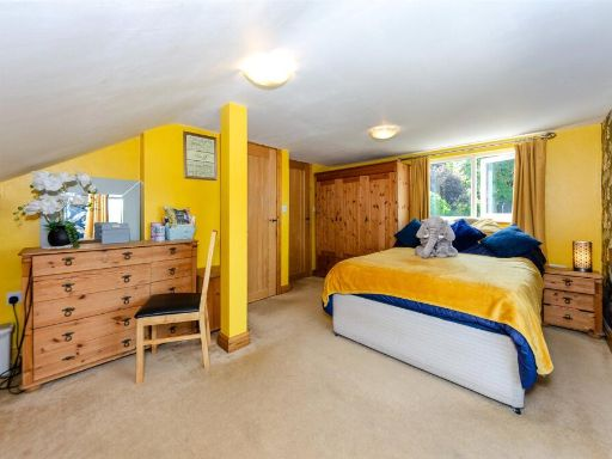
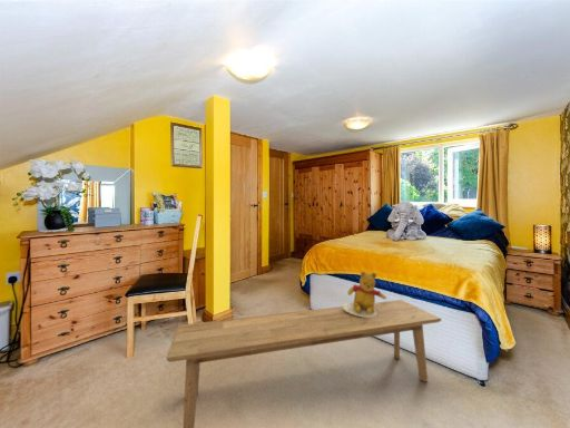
+ teddy bear [342,270,387,318]
+ bench [165,299,442,428]
